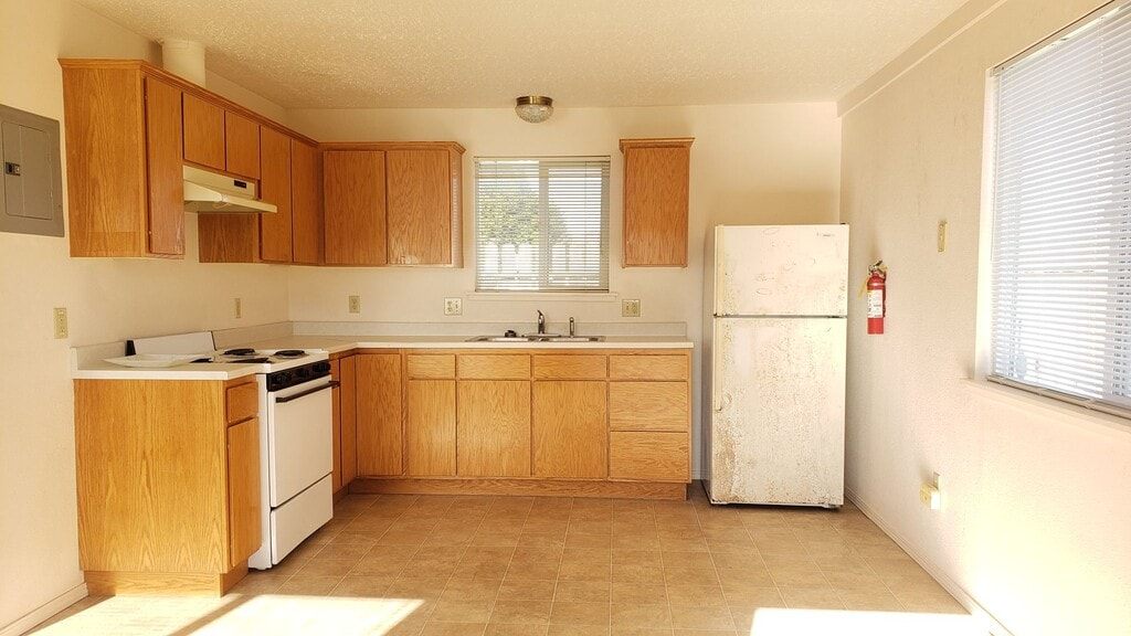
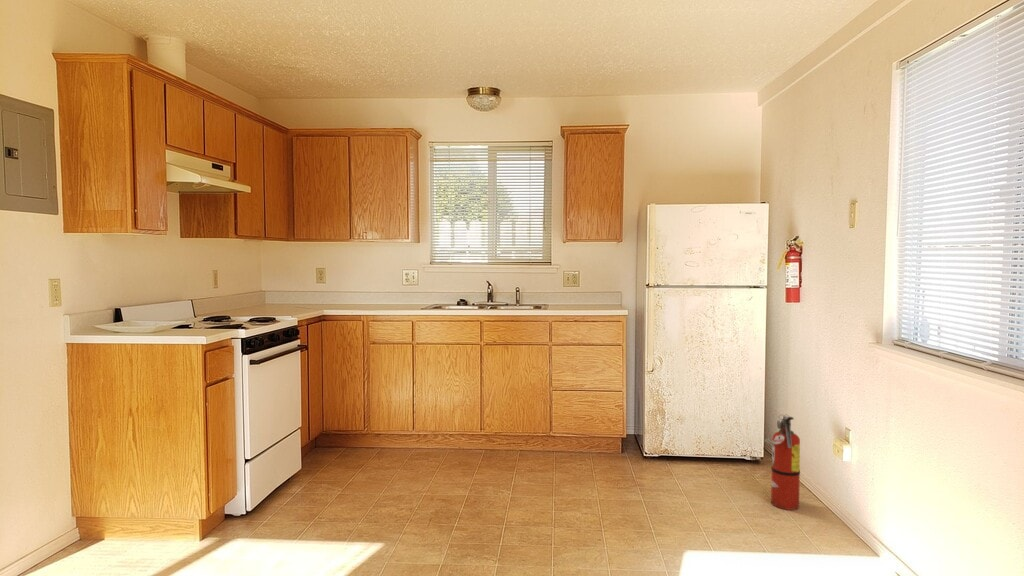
+ fire extinguisher [764,413,801,511]
